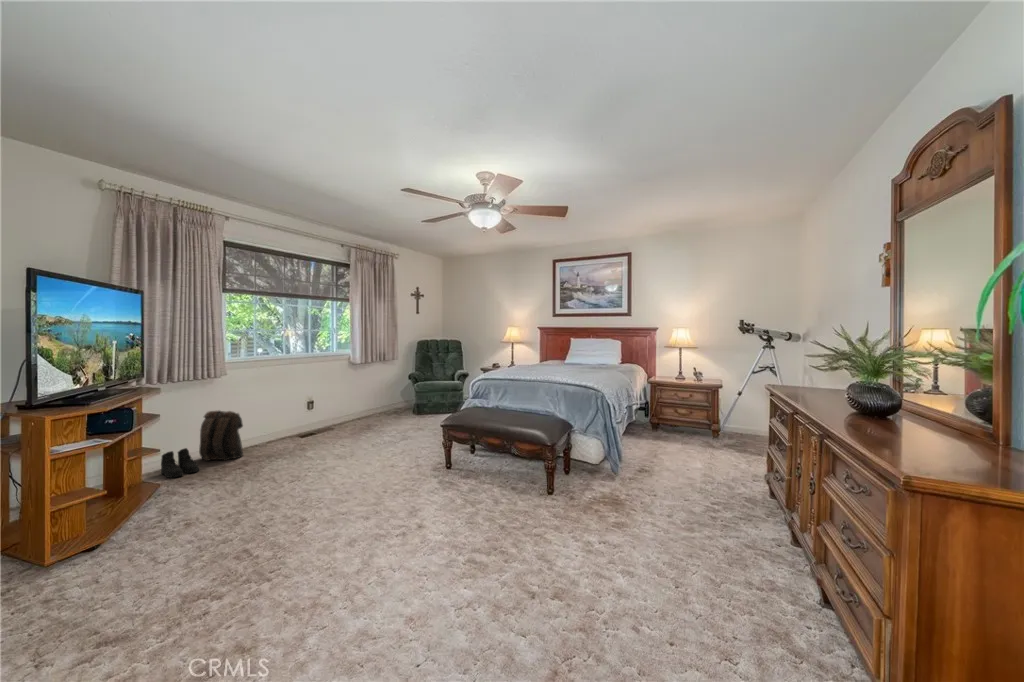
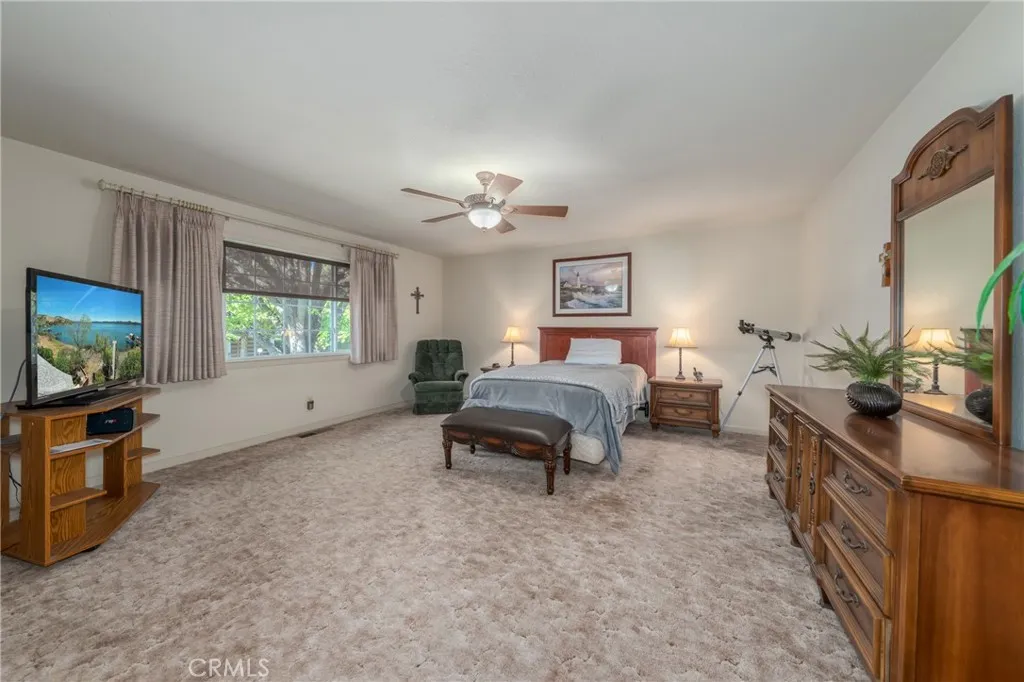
- boots [160,447,200,479]
- backpack [198,409,244,462]
